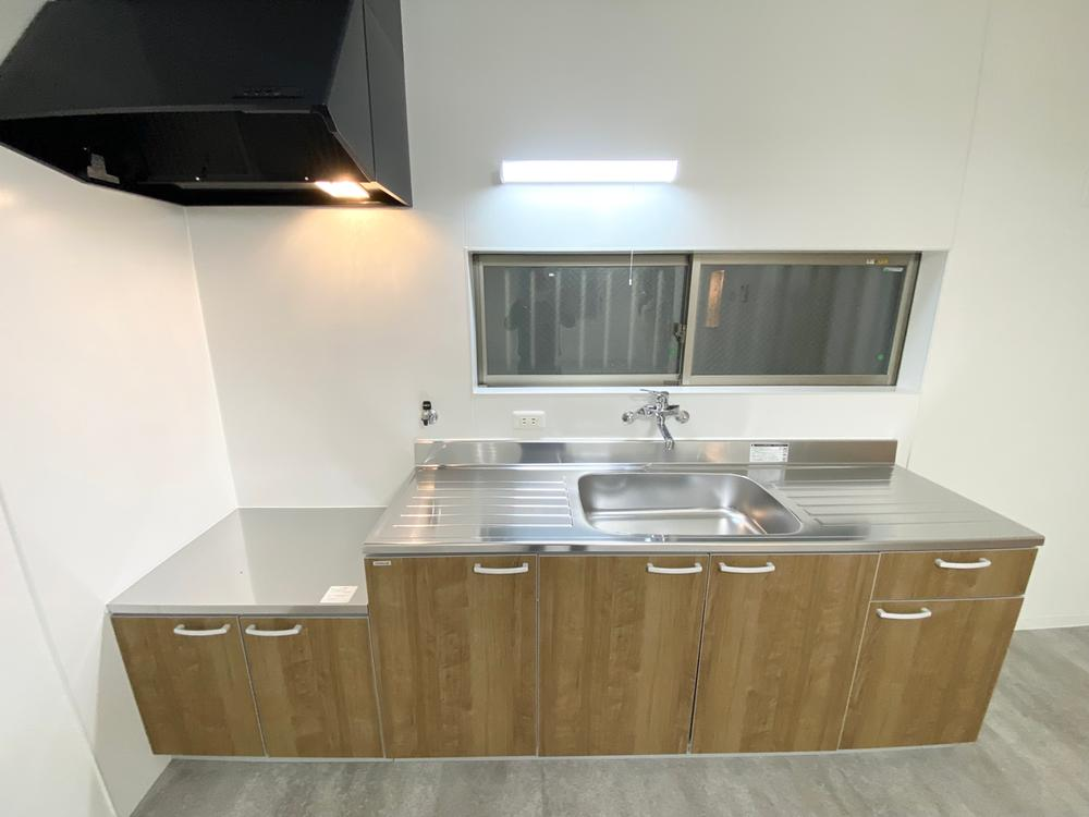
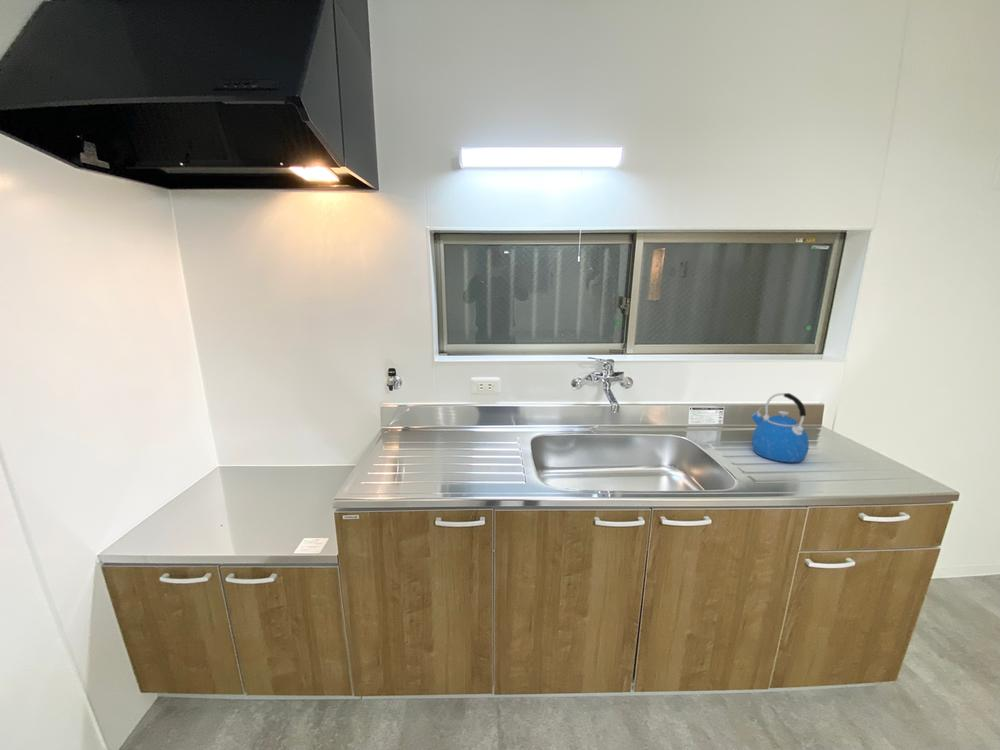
+ kettle [750,392,810,463]
